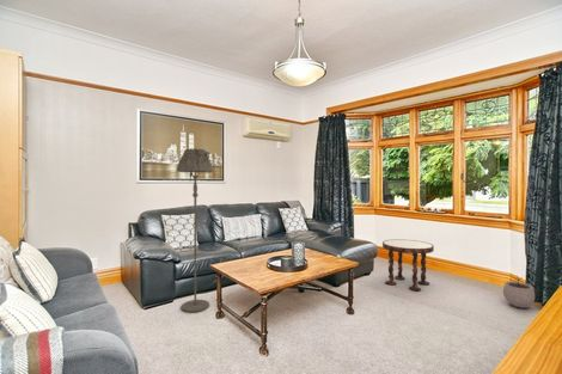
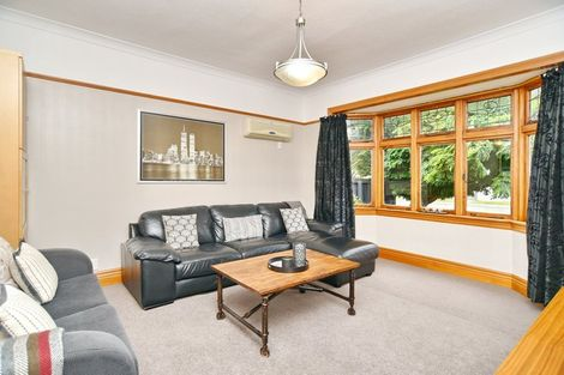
- floor lamp [176,147,214,313]
- side table [381,238,435,292]
- plant pot [502,276,536,309]
